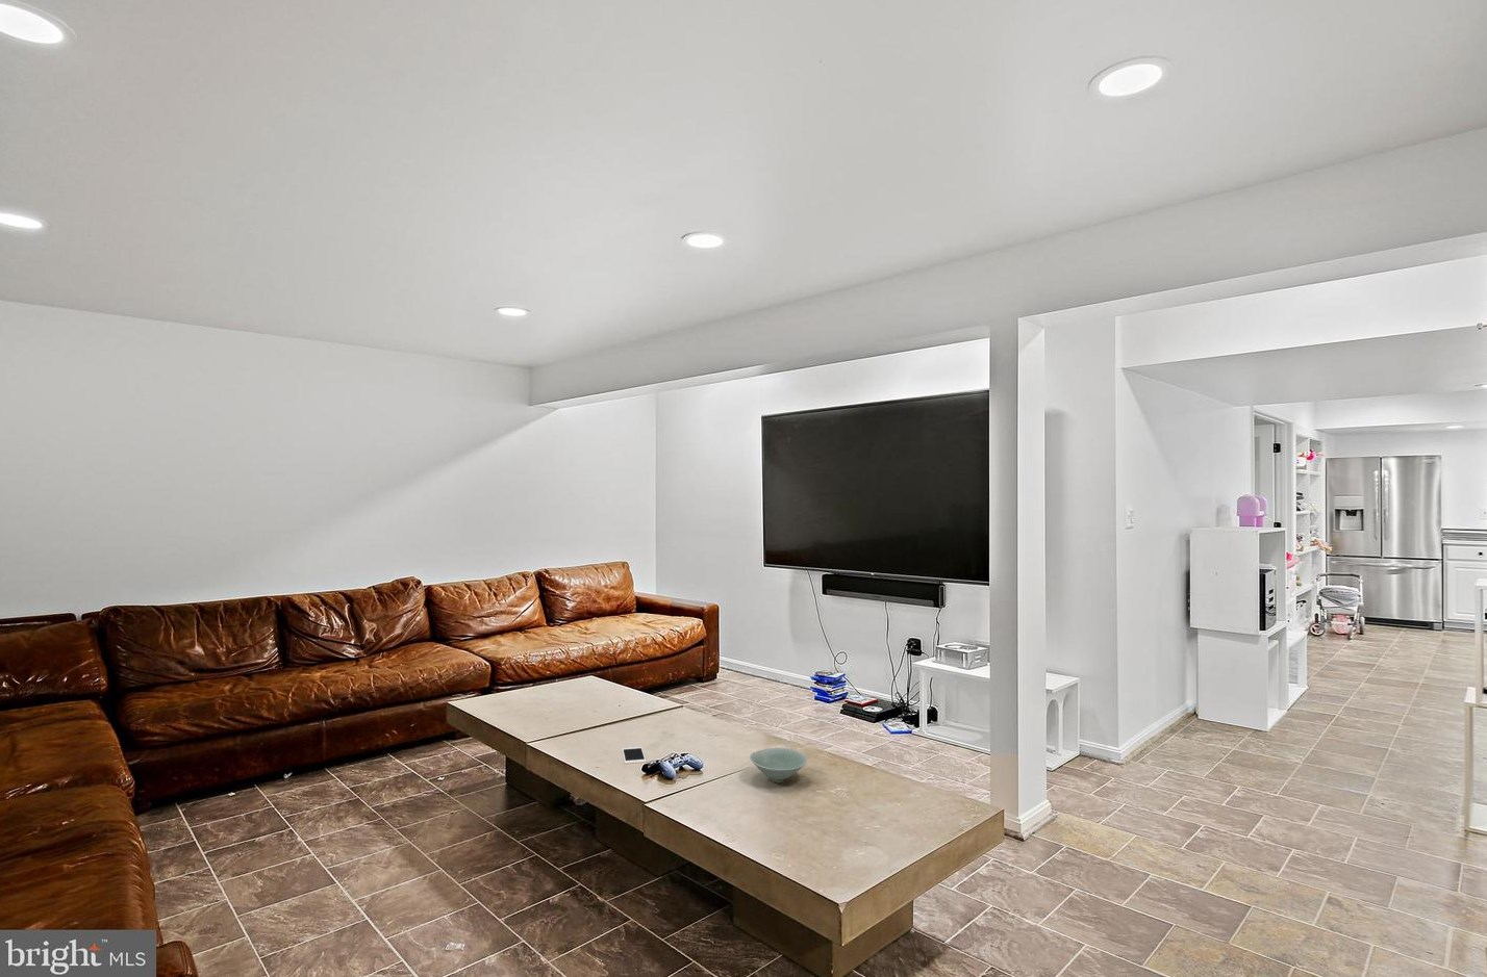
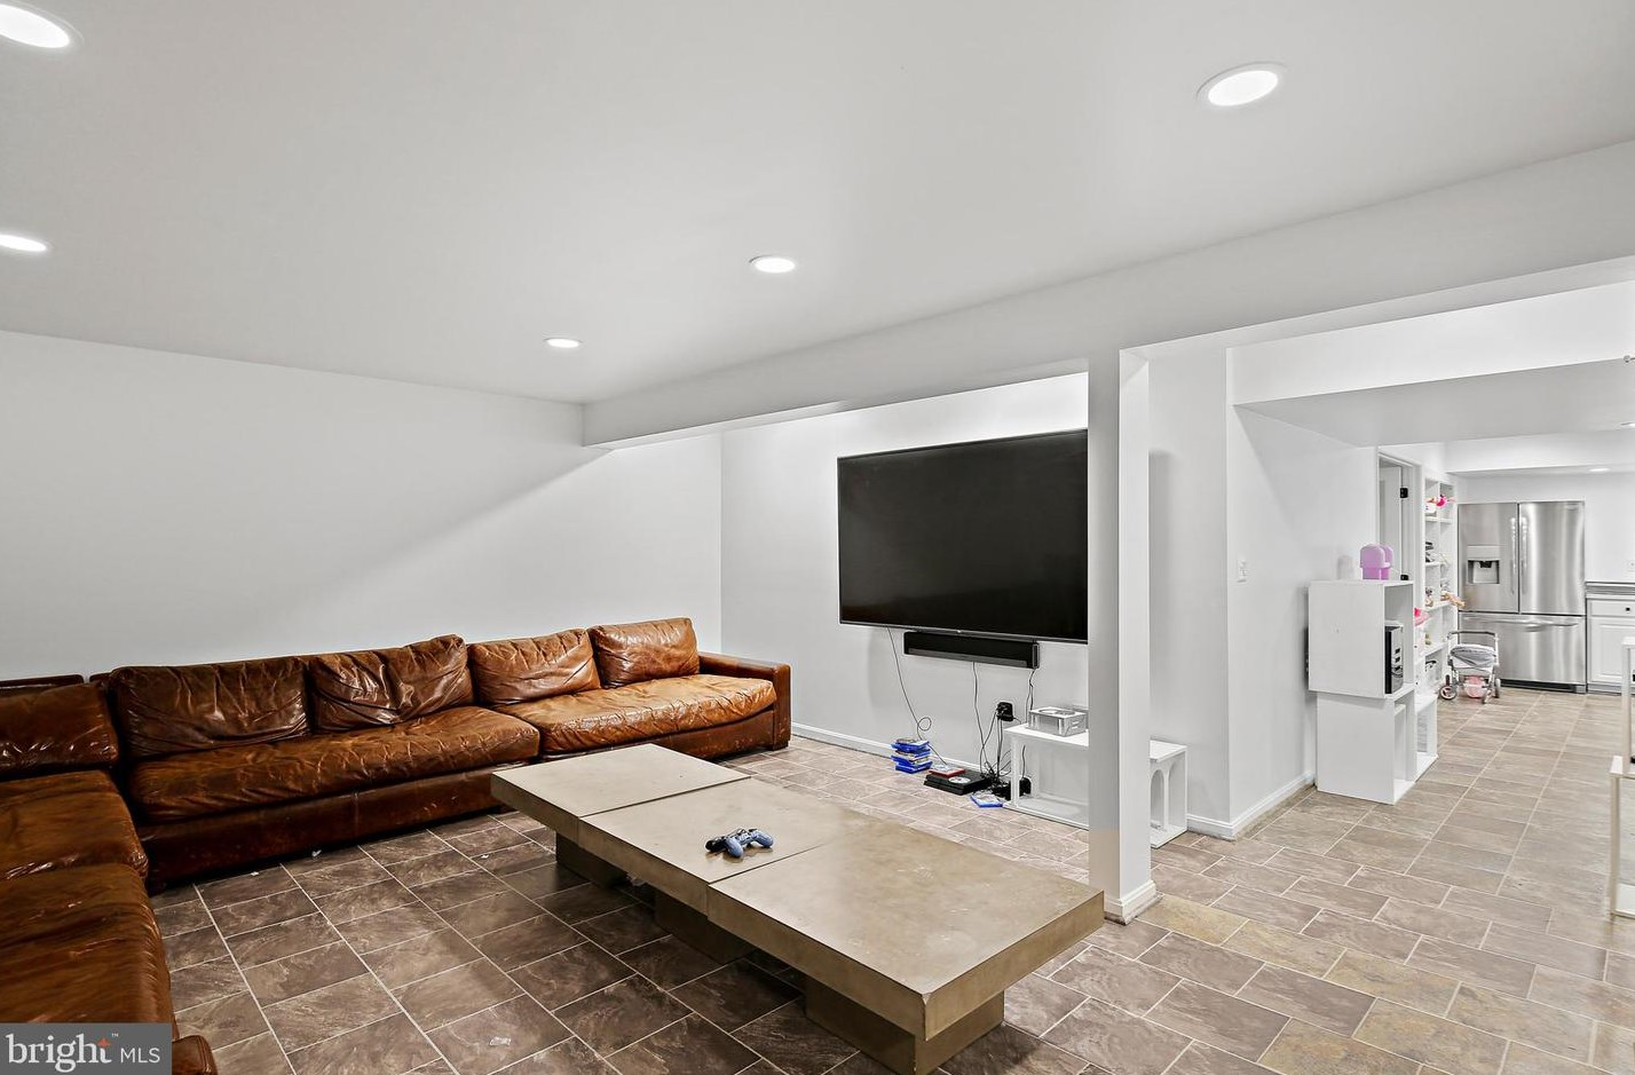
- bowl [748,747,810,784]
- cell phone [621,746,647,764]
